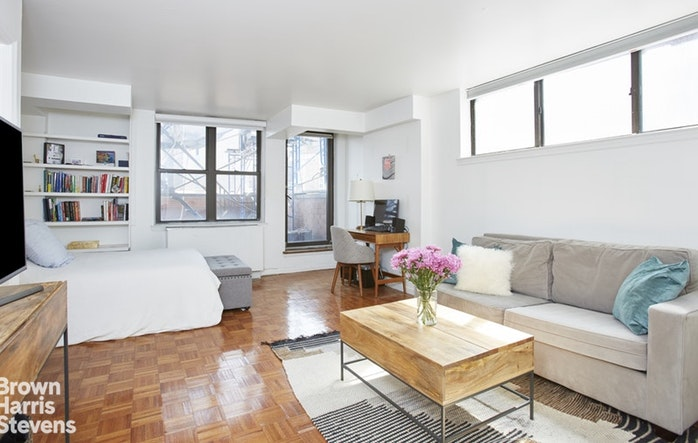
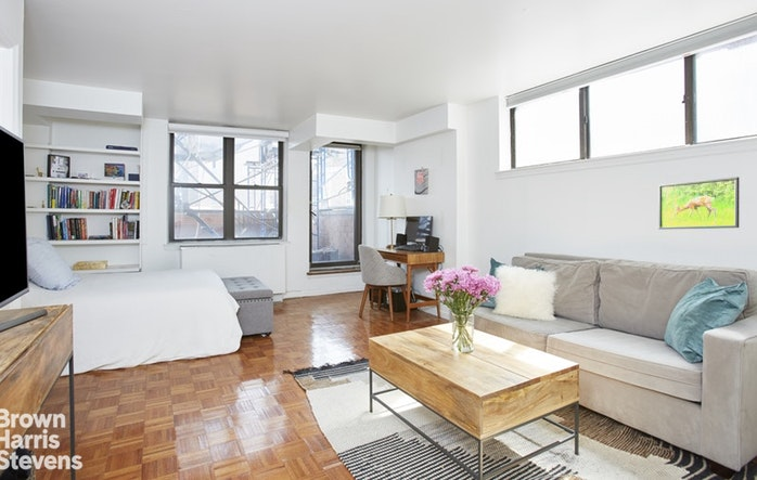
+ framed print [657,176,741,230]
